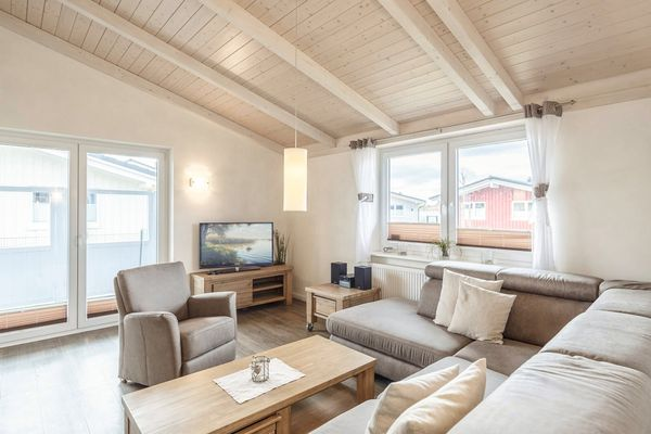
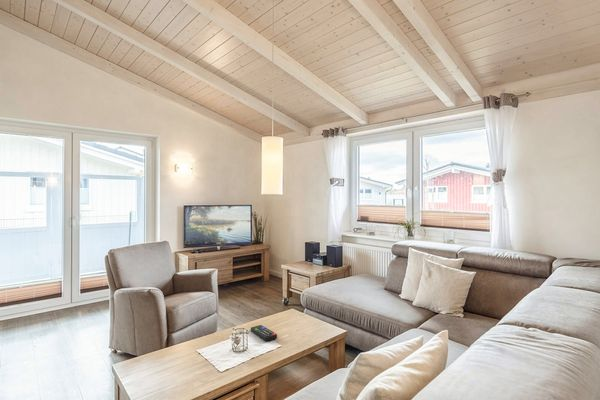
+ remote control [250,324,278,342]
